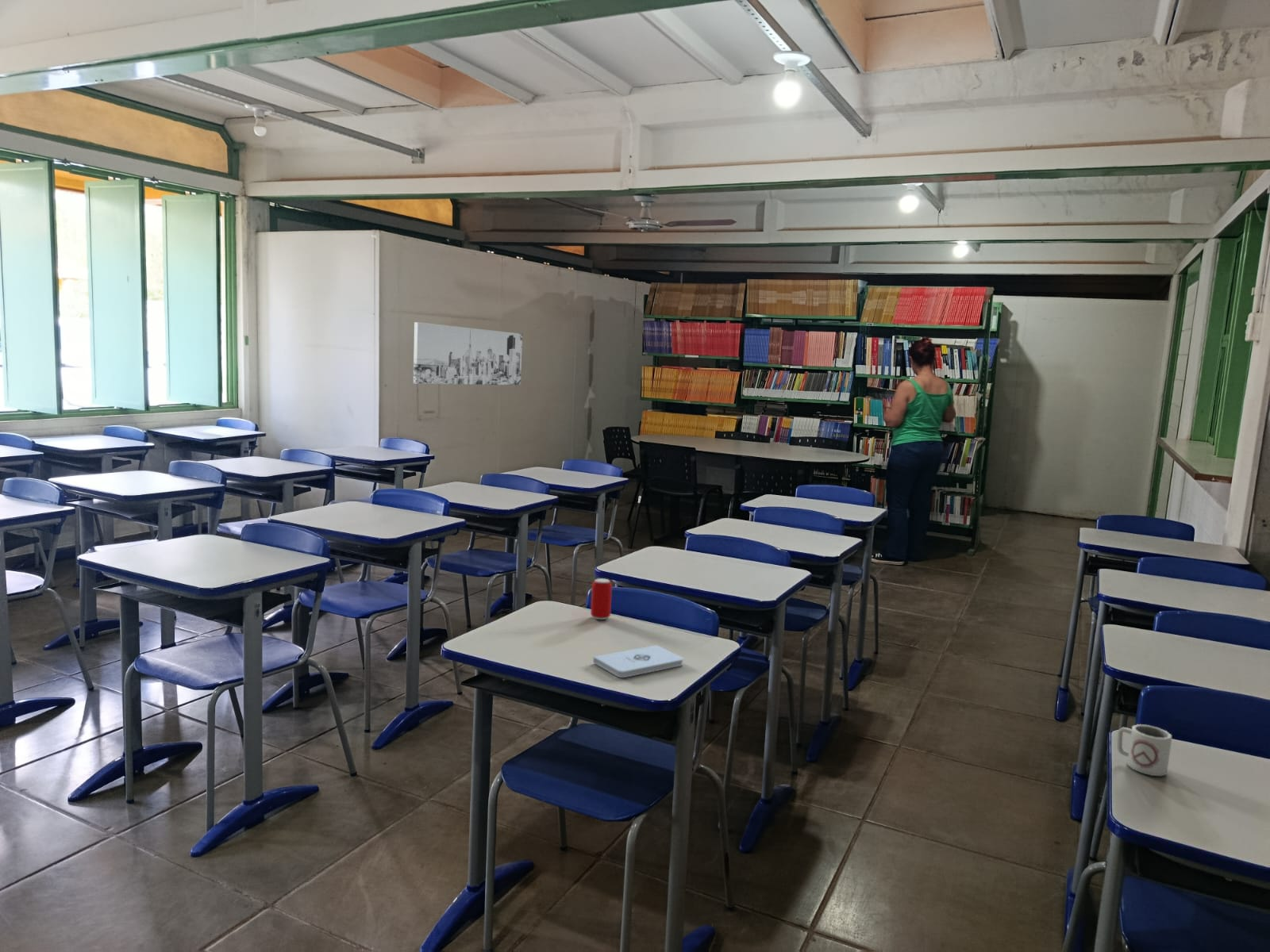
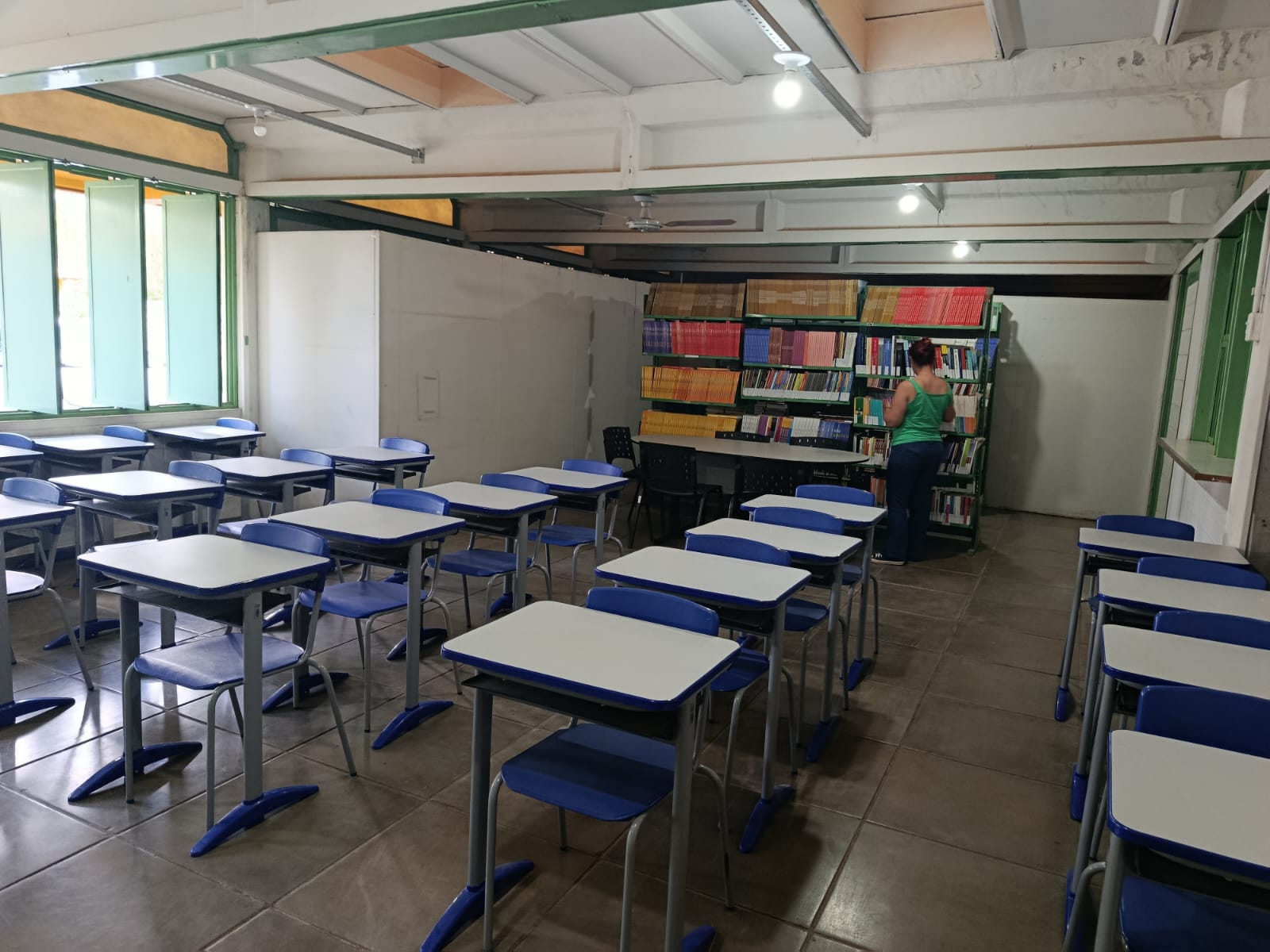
- wall art [413,321,523,386]
- beverage can [590,578,613,620]
- notepad [592,644,684,678]
- cup [1116,724,1172,777]
